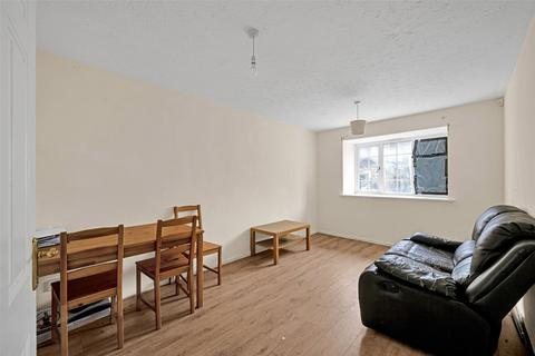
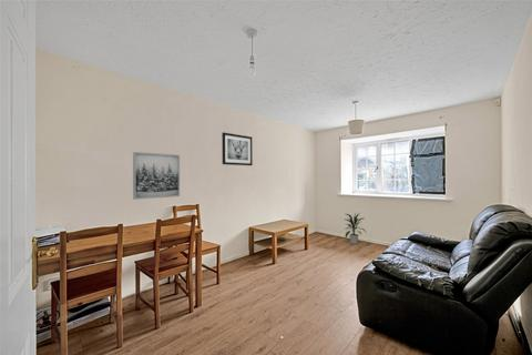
+ wall art [132,151,181,200]
+ wall art [221,131,254,166]
+ indoor plant [345,211,367,245]
